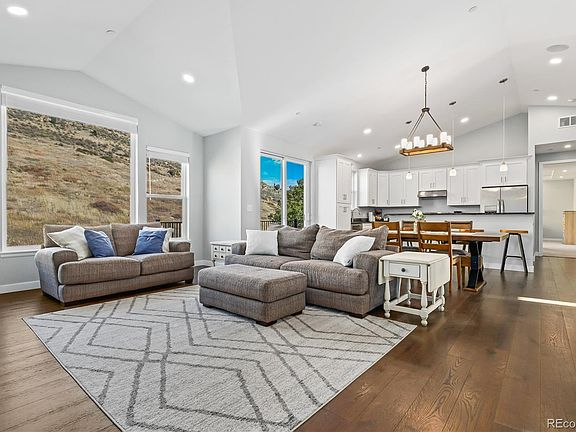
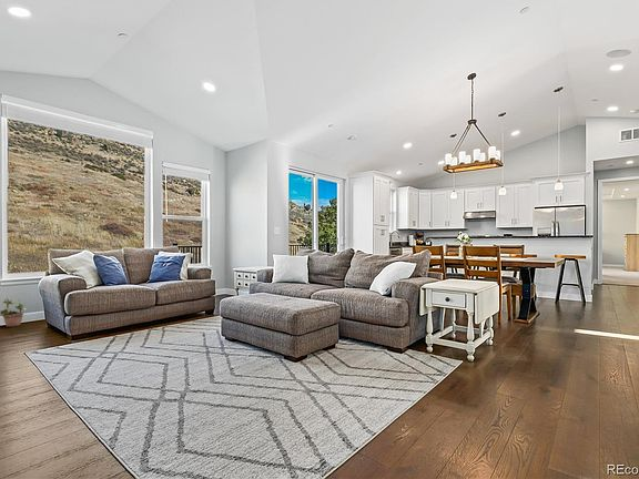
+ potted plant [0,297,28,328]
